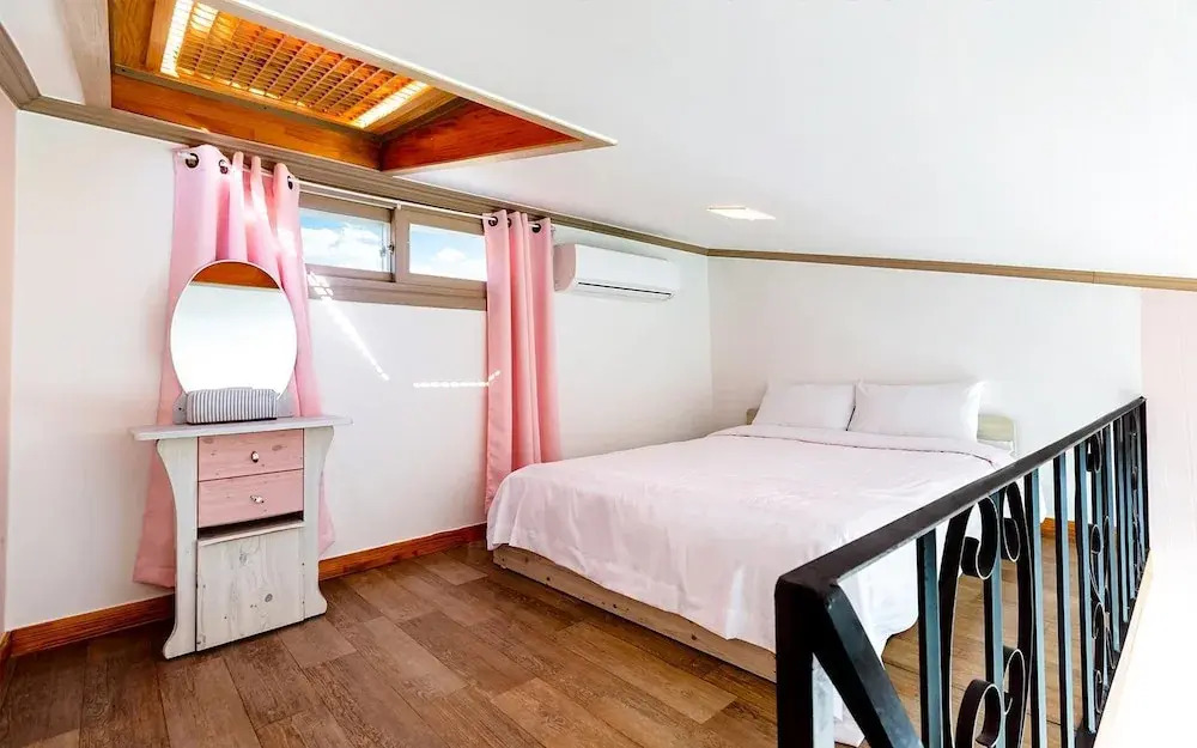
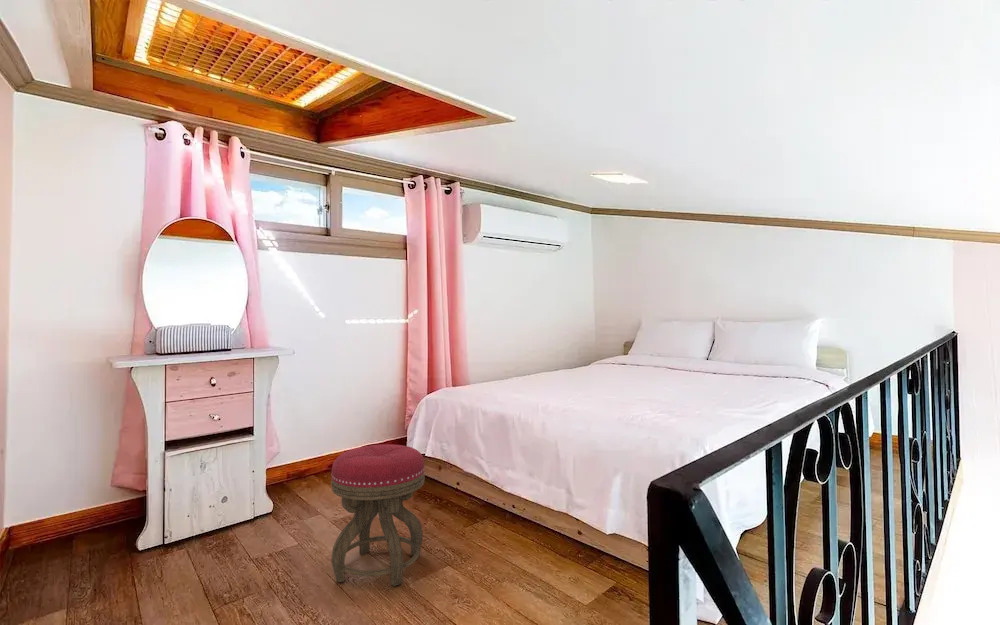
+ stool [330,443,426,587]
